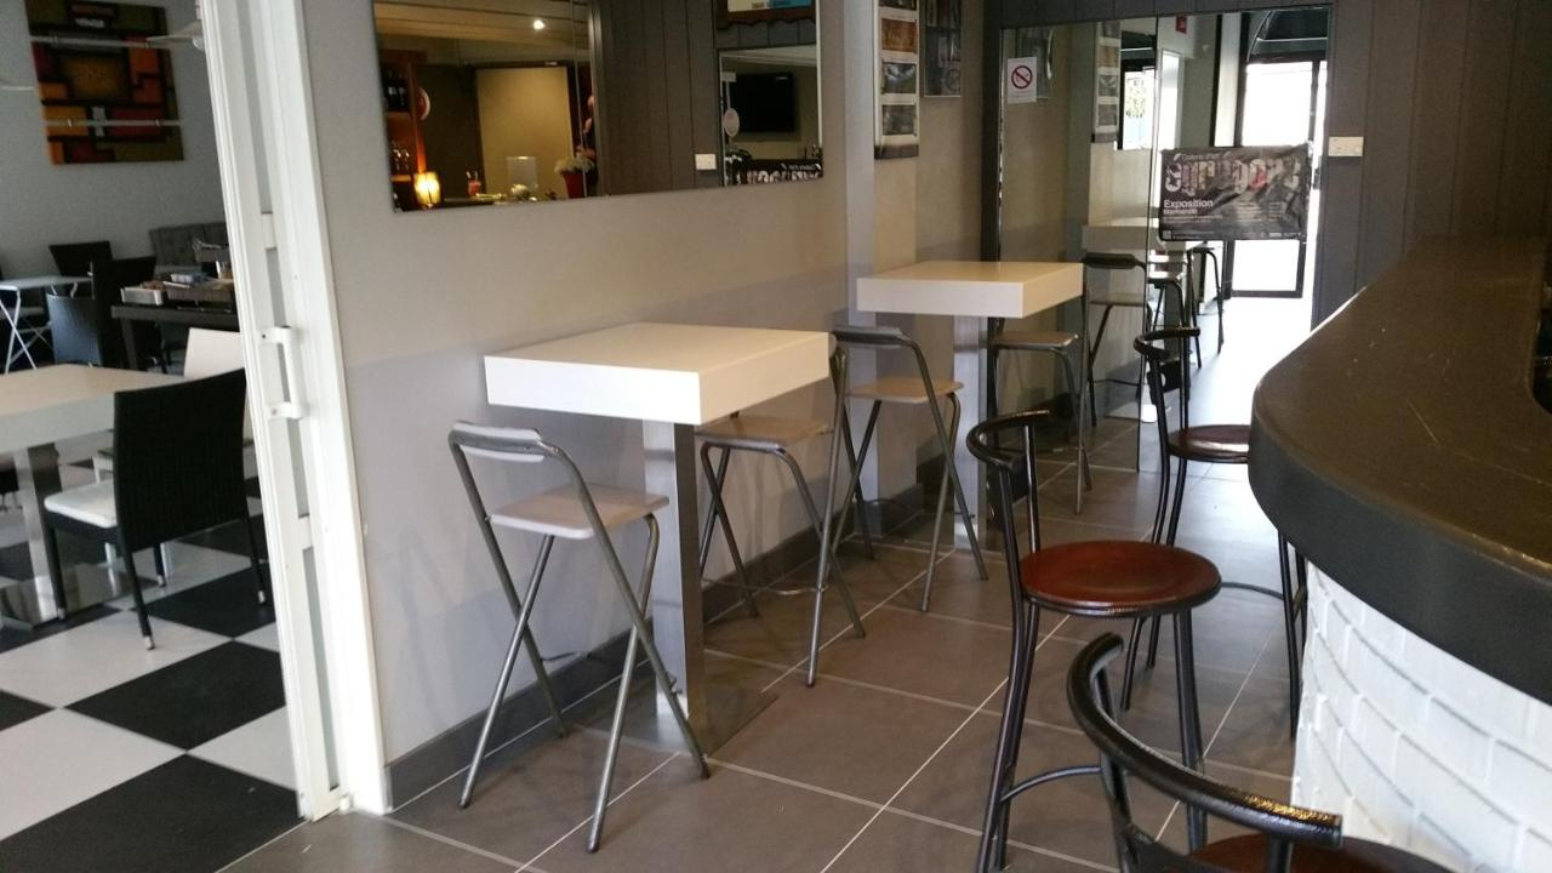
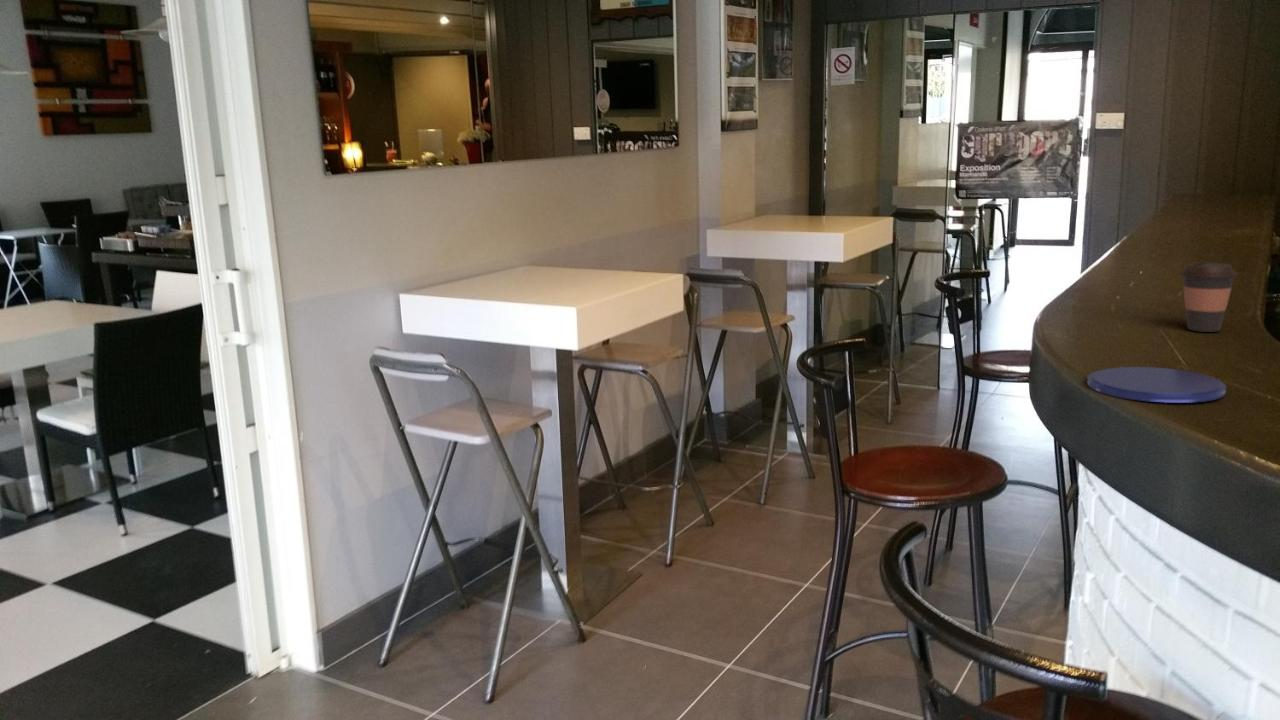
+ coffee cup [1179,261,1239,333]
+ saucer [1086,366,1227,404]
